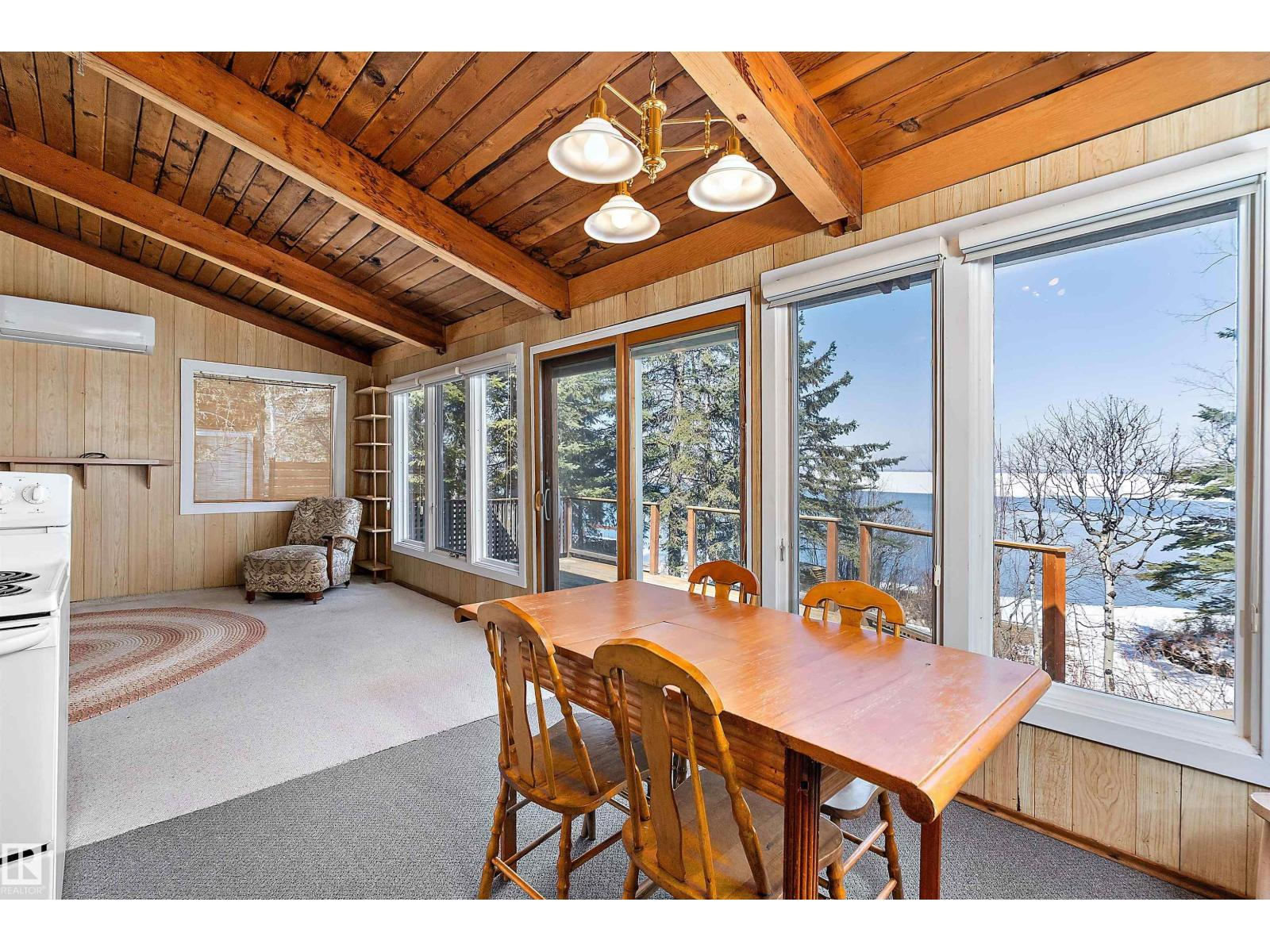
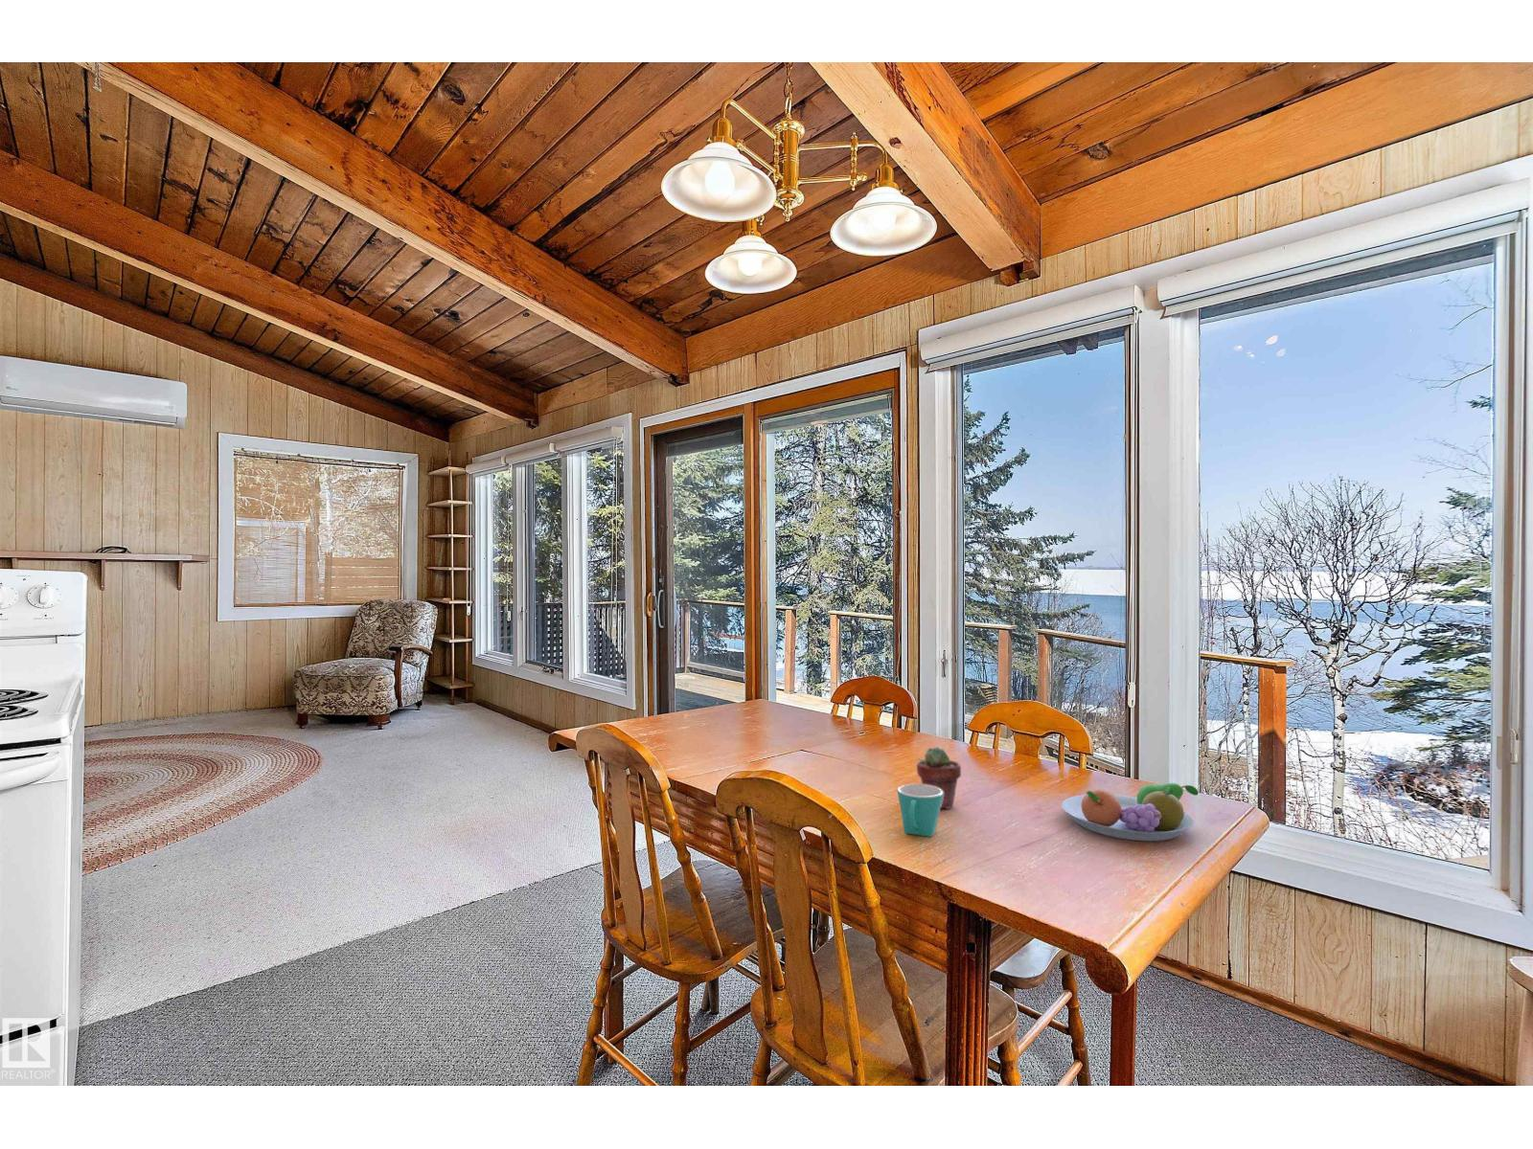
+ fruit bowl [1061,782,1200,841]
+ potted succulent [916,746,962,810]
+ mug [897,783,944,838]
